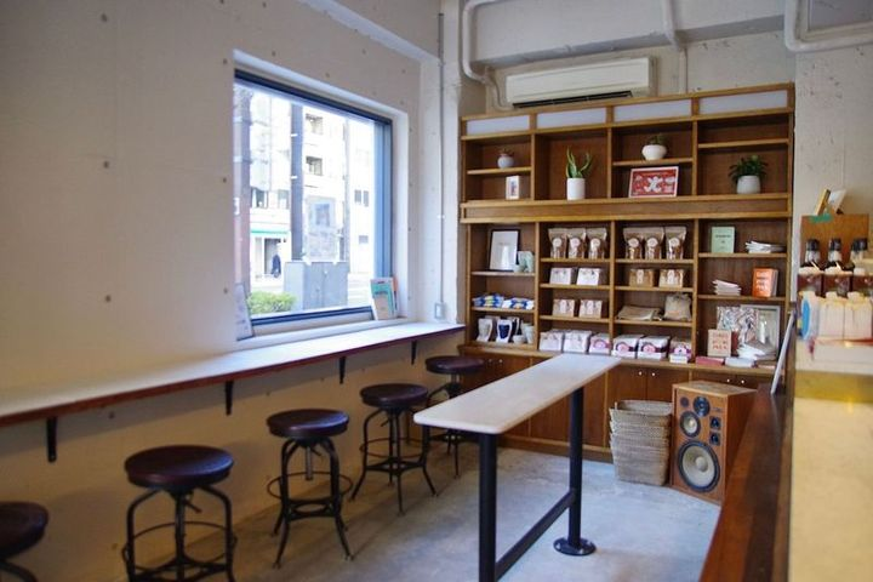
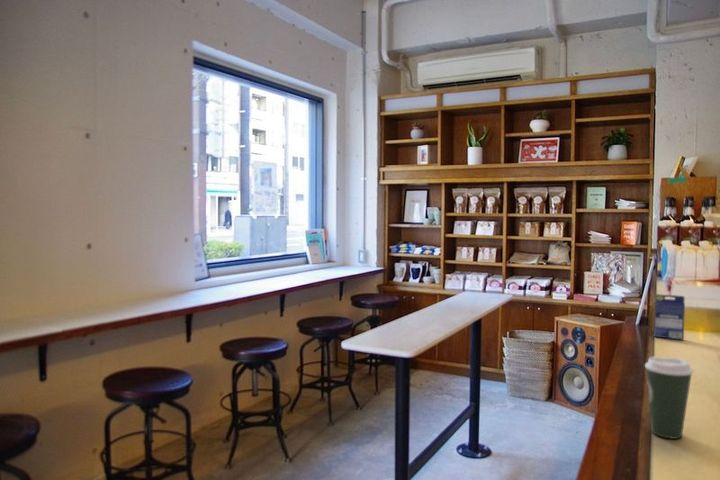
+ small box [653,293,686,341]
+ coffee cup [644,356,694,440]
